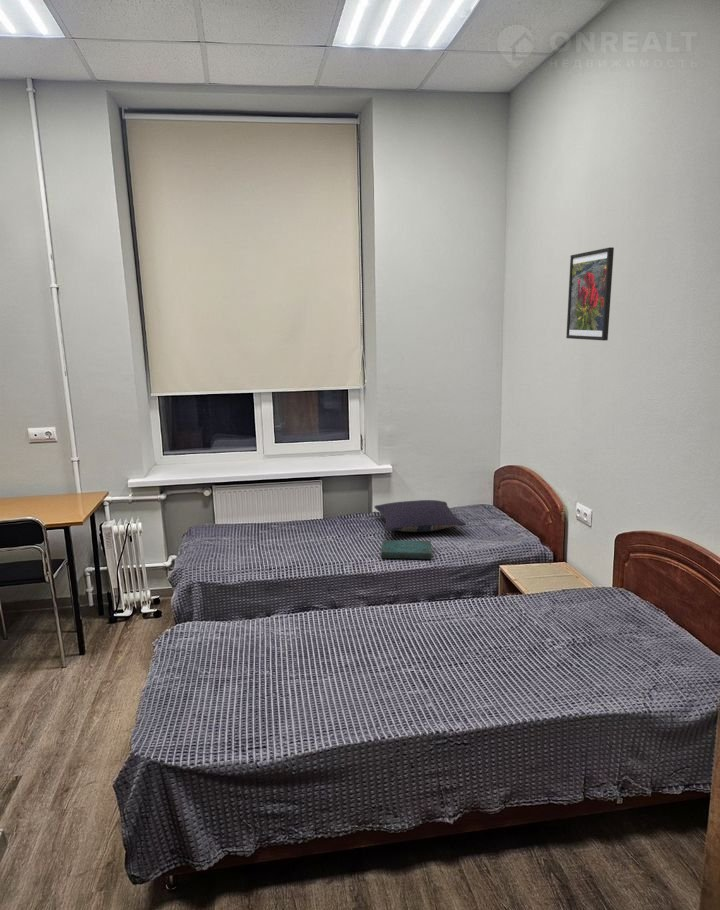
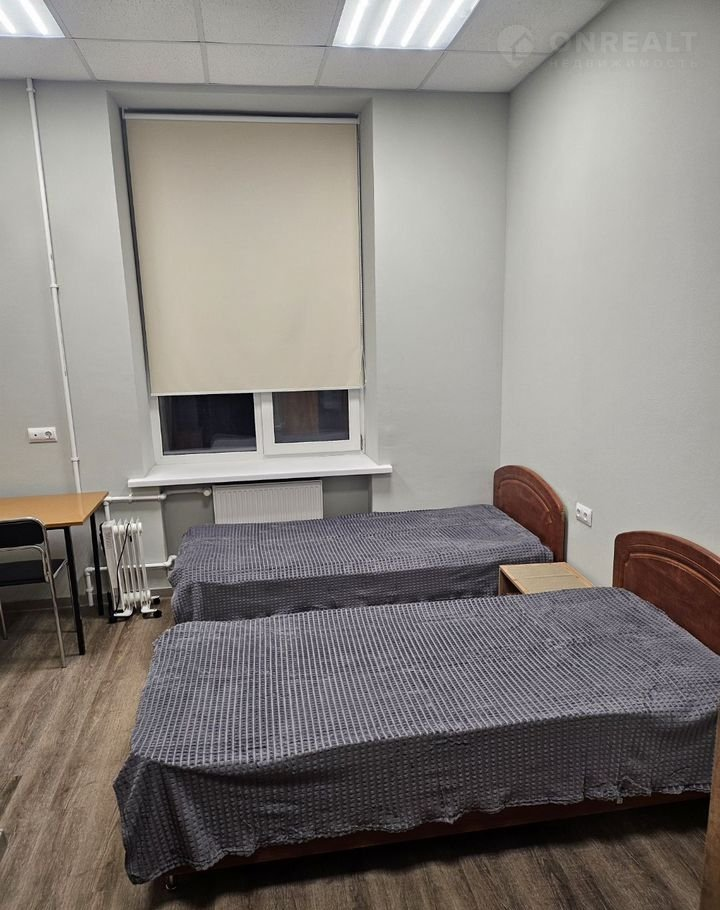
- book [380,539,433,560]
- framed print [565,246,615,341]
- pillow [373,499,467,533]
